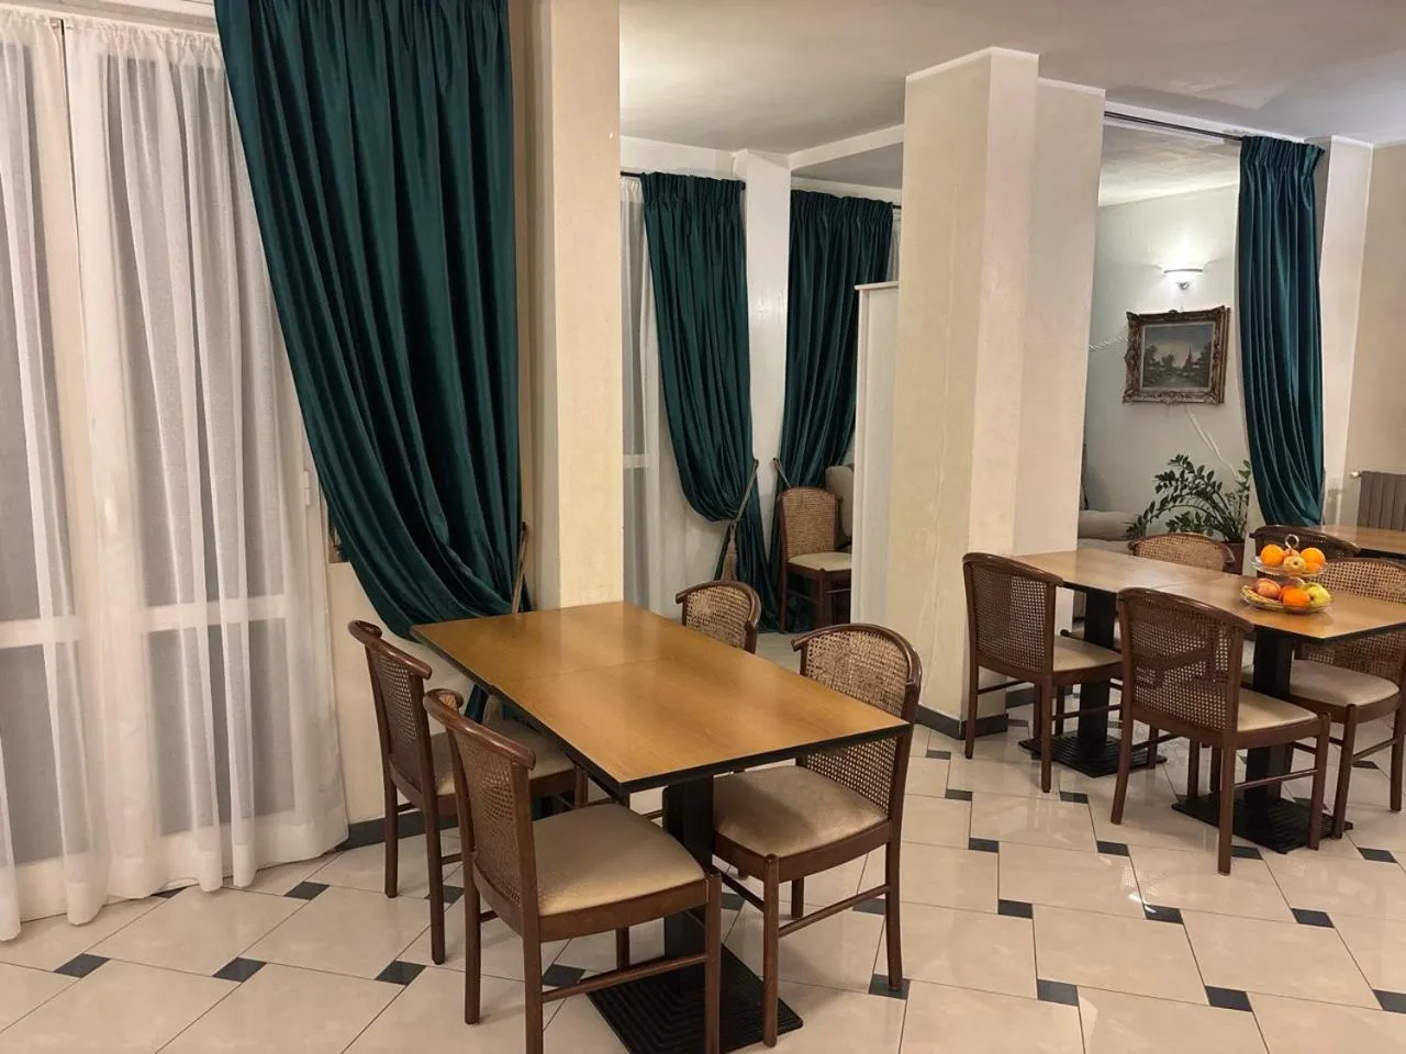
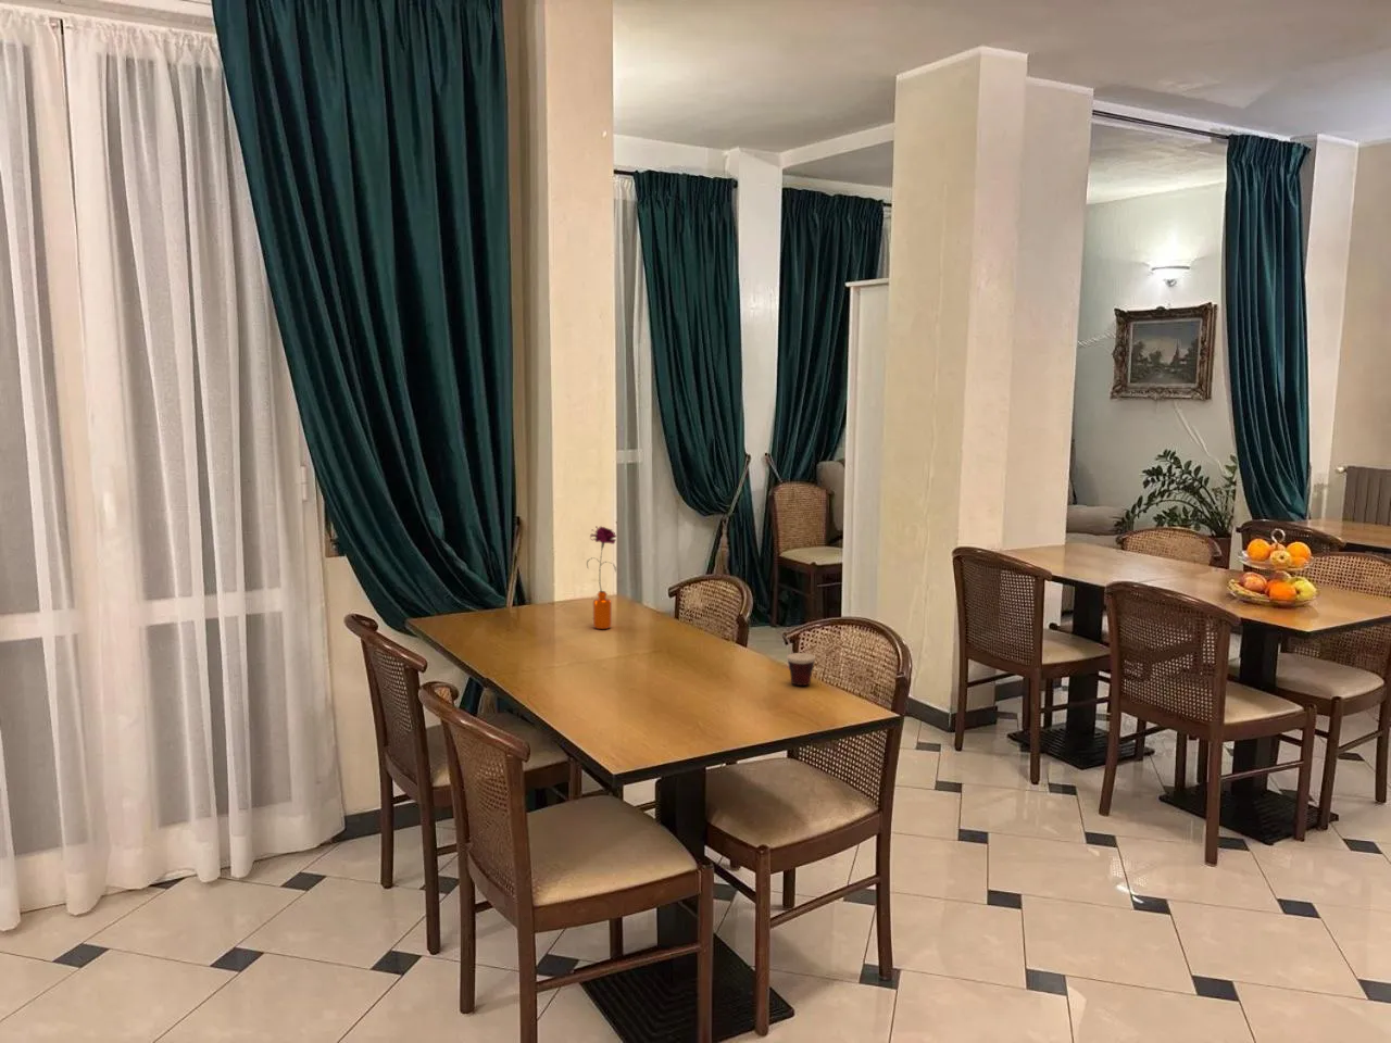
+ cup [774,629,816,687]
+ flower [586,525,618,630]
